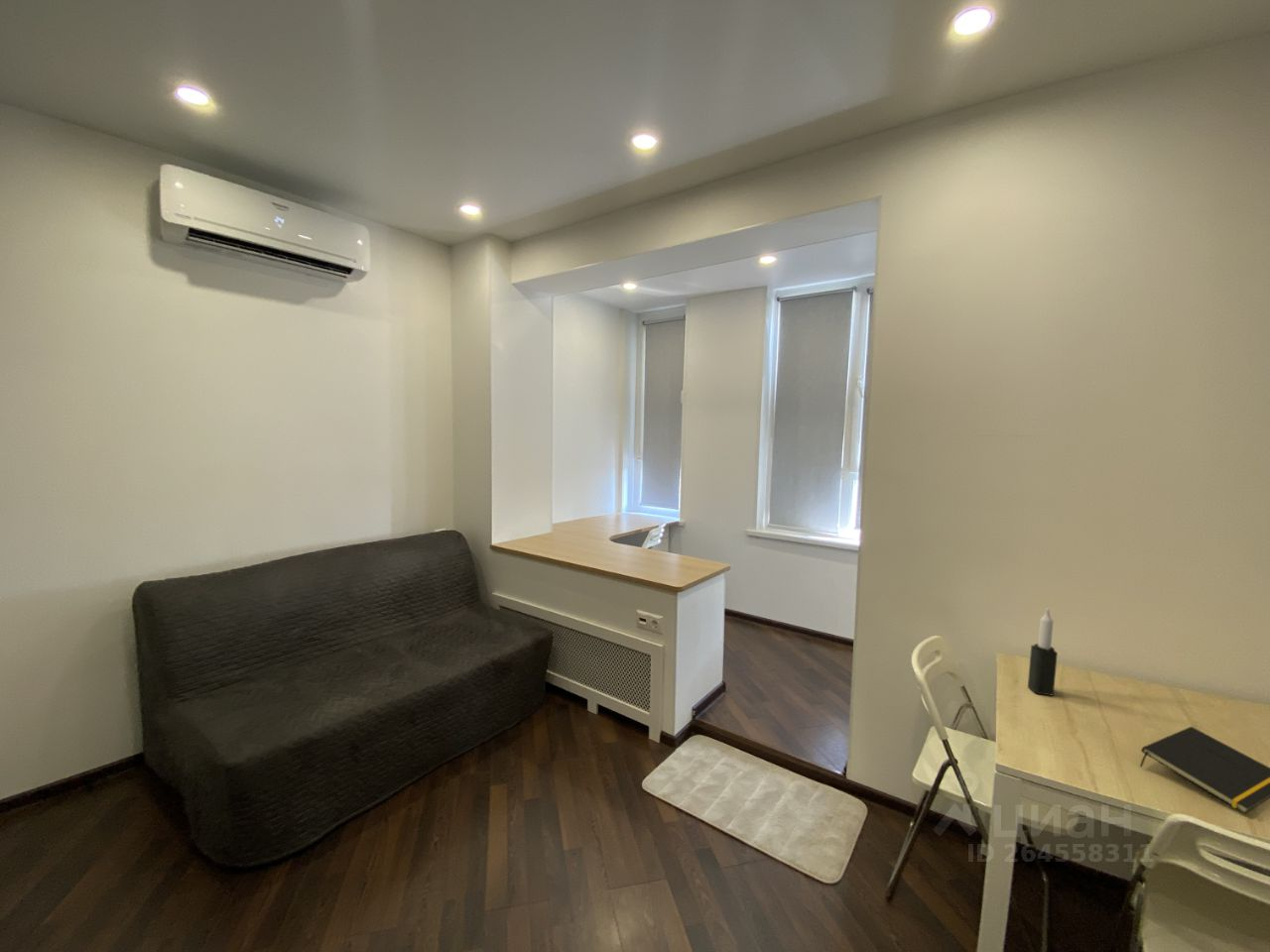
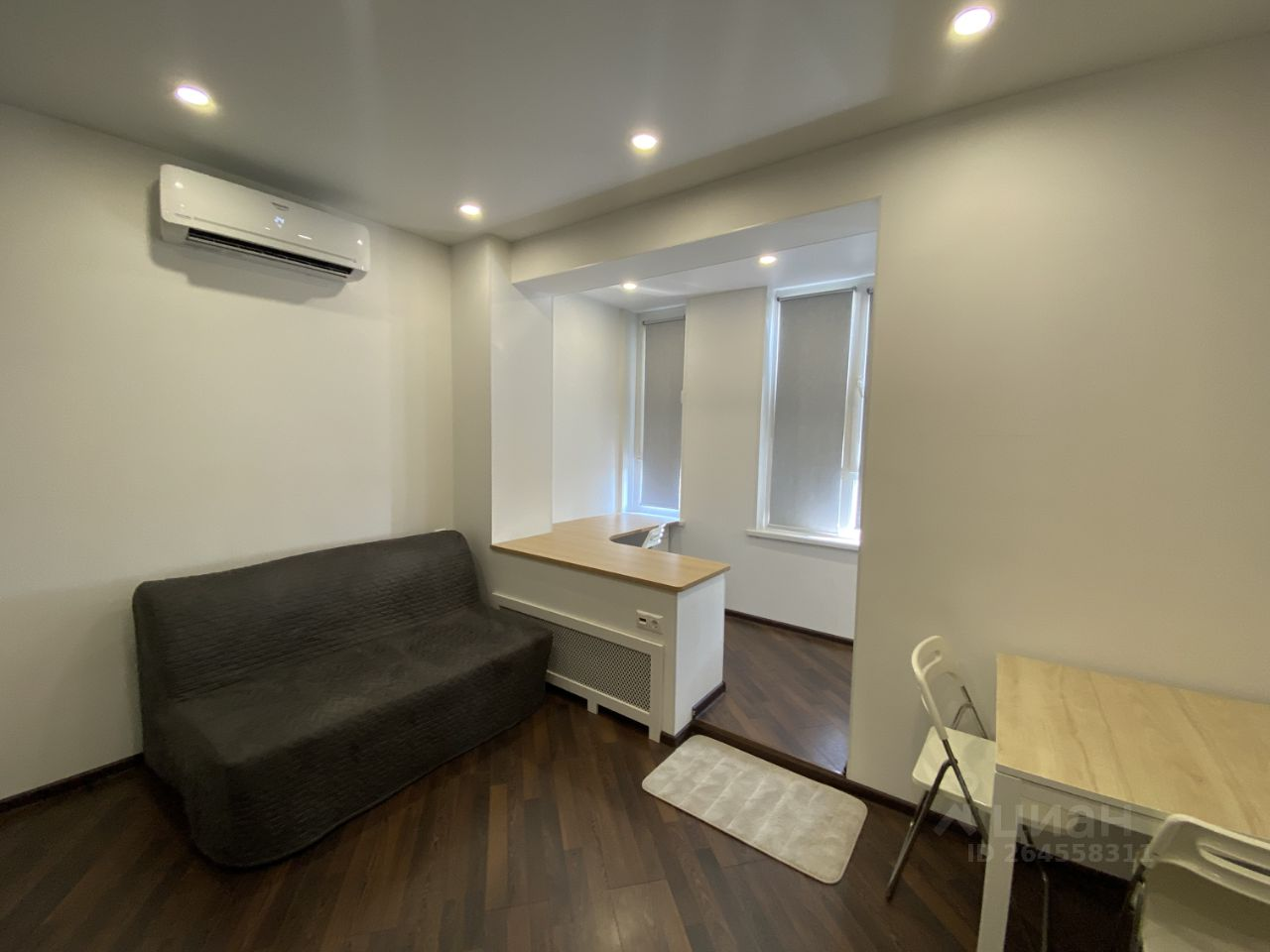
- candle [1027,608,1059,696]
- notepad [1139,726,1270,814]
